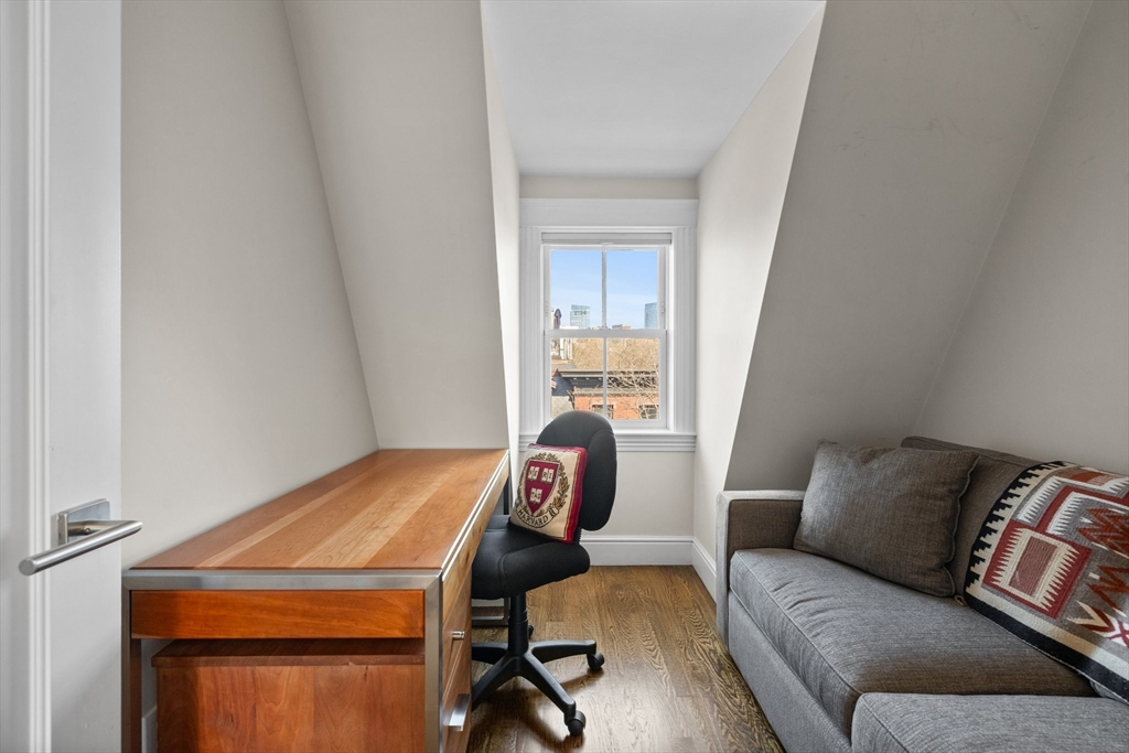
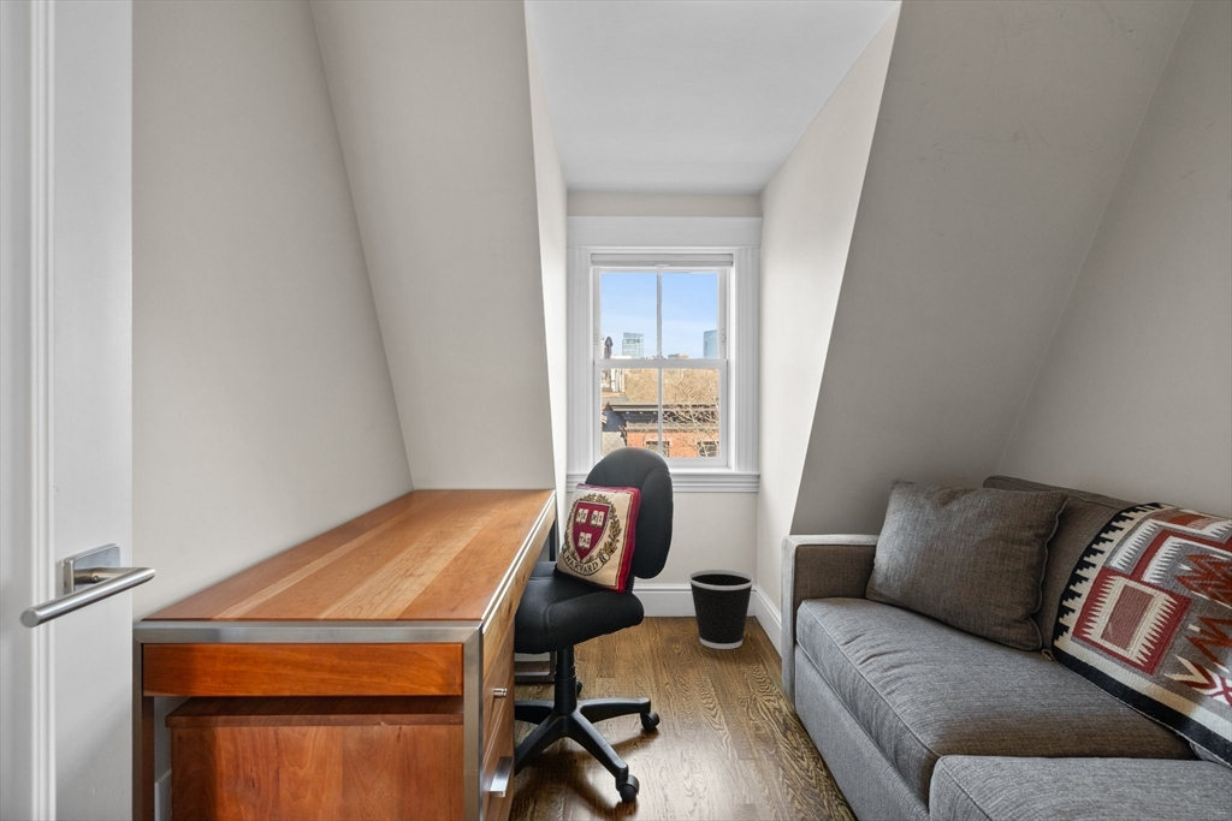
+ wastebasket [687,569,754,650]
